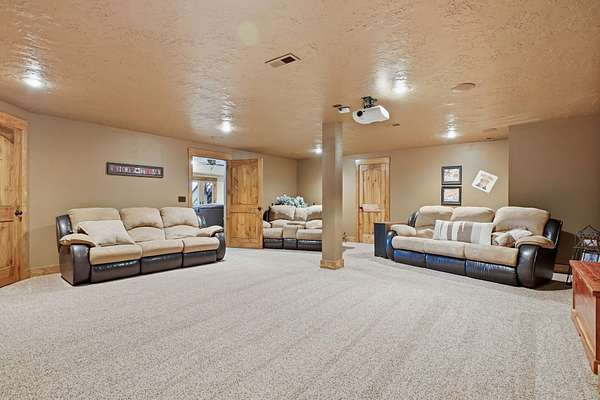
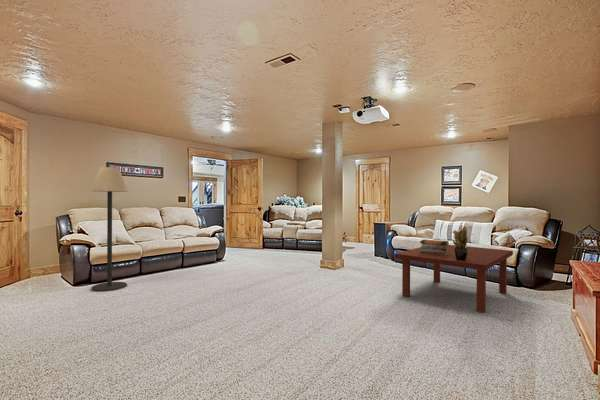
+ floor lamp [90,166,129,293]
+ coffee table [393,244,514,314]
+ potted plant [450,225,474,261]
+ book stack [419,239,450,256]
